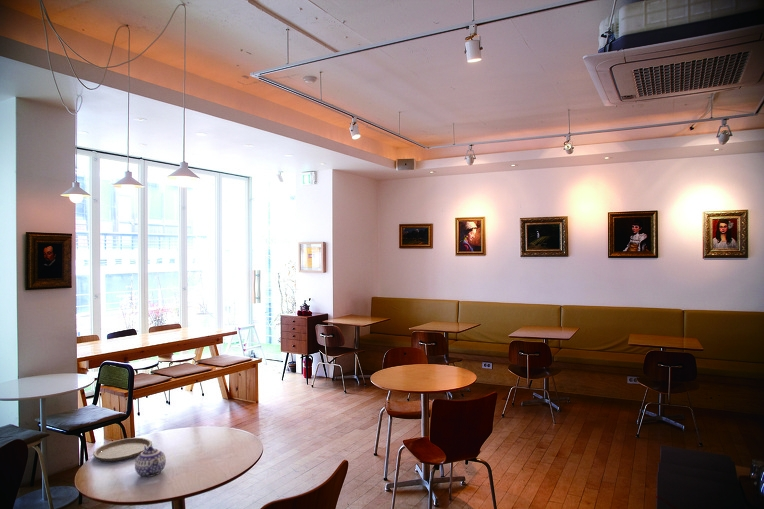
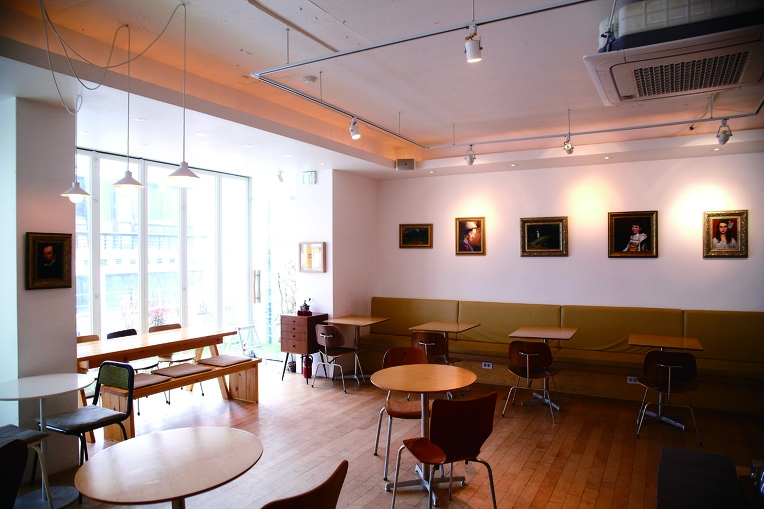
- teapot [134,445,167,478]
- plate [92,437,153,462]
